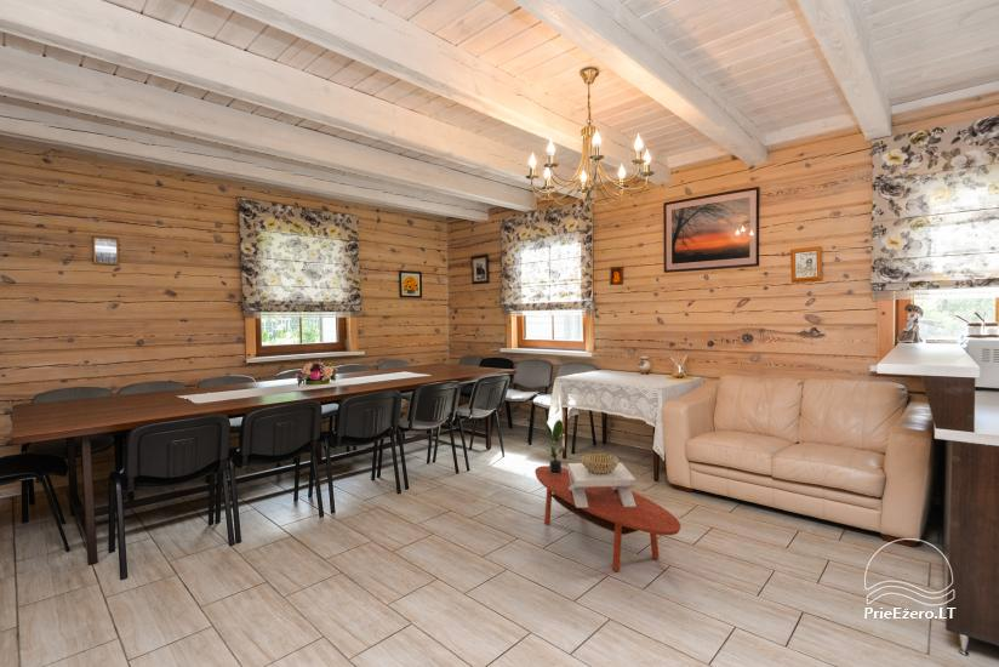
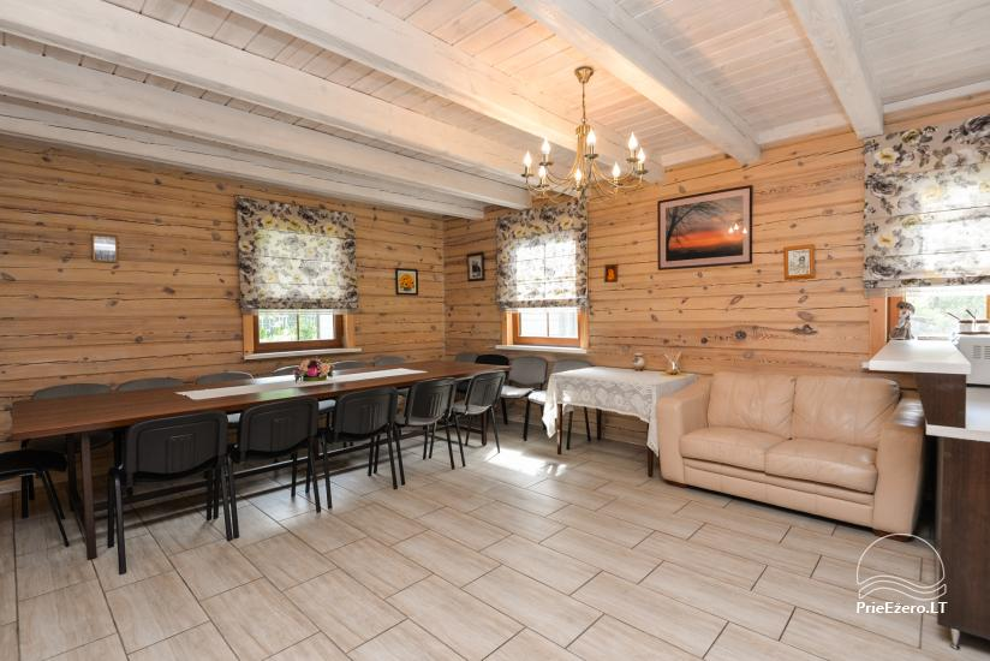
- decorative bowl [566,452,638,507]
- coffee table [533,464,683,572]
- potted plant [535,418,567,474]
